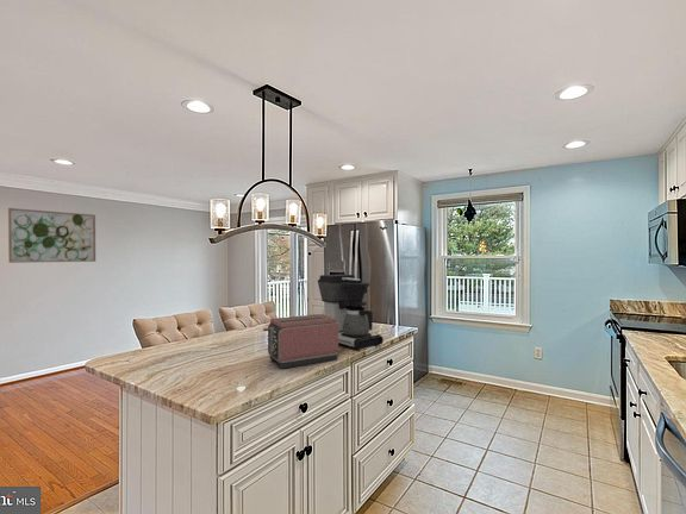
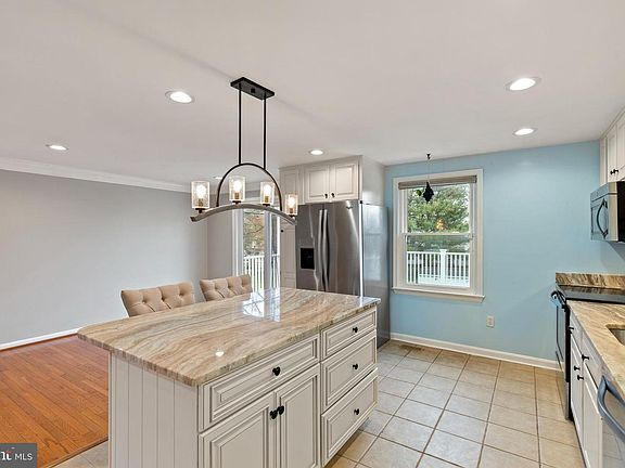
- toaster [262,313,339,370]
- coffee maker [317,274,385,352]
- wall art [7,207,96,264]
